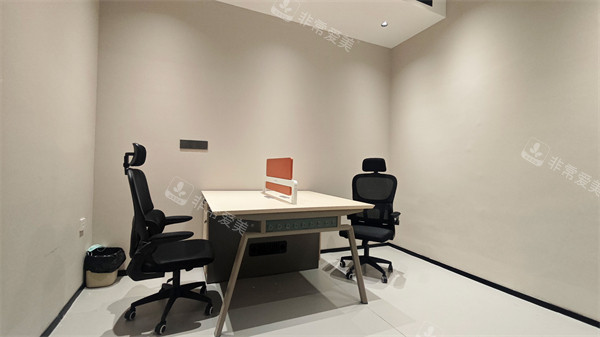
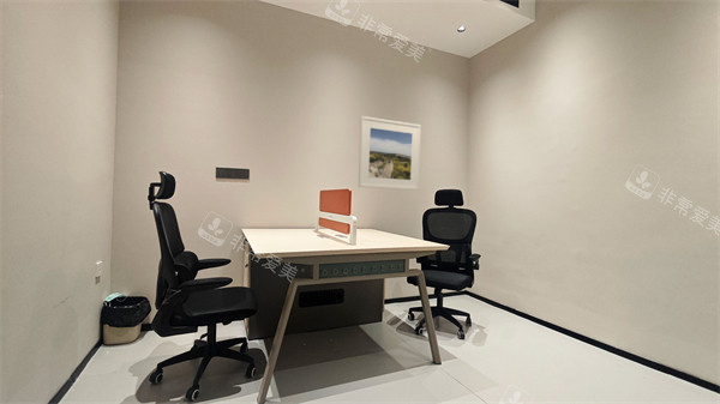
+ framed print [358,115,422,191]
